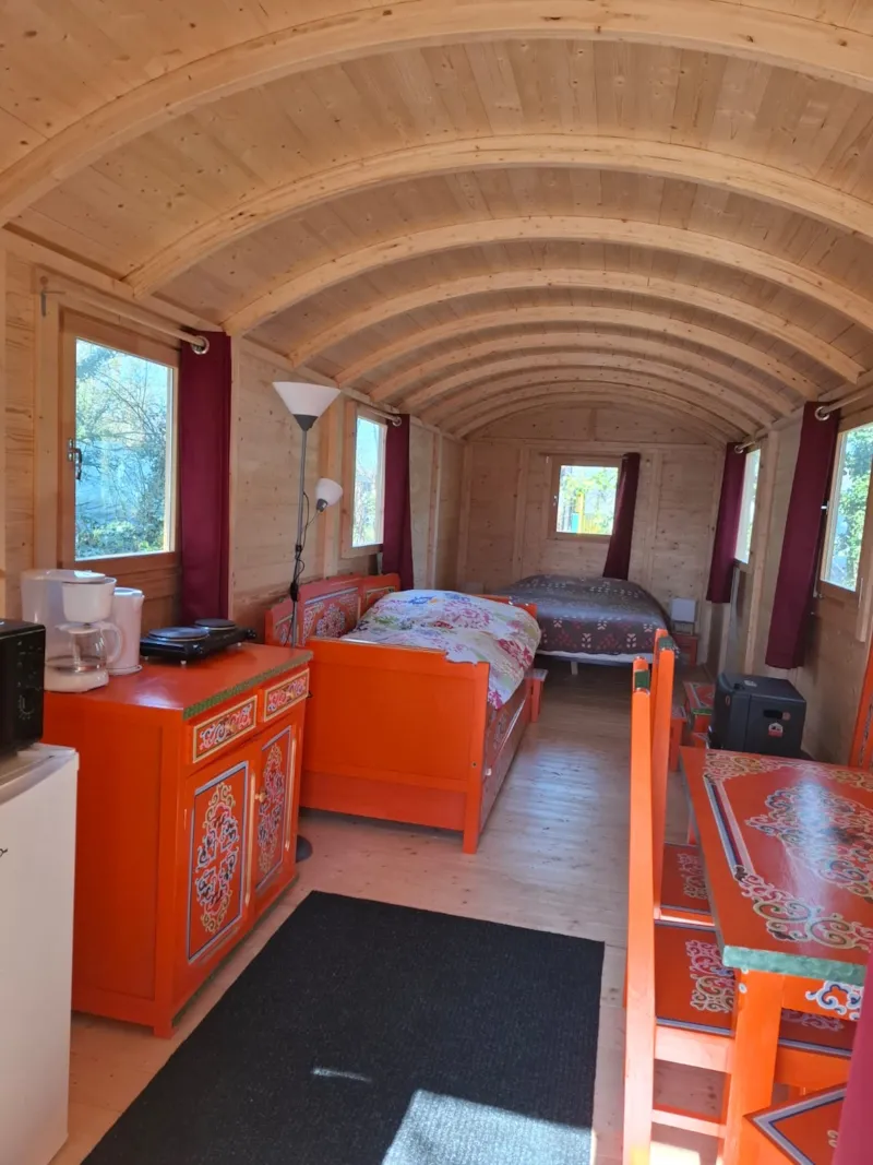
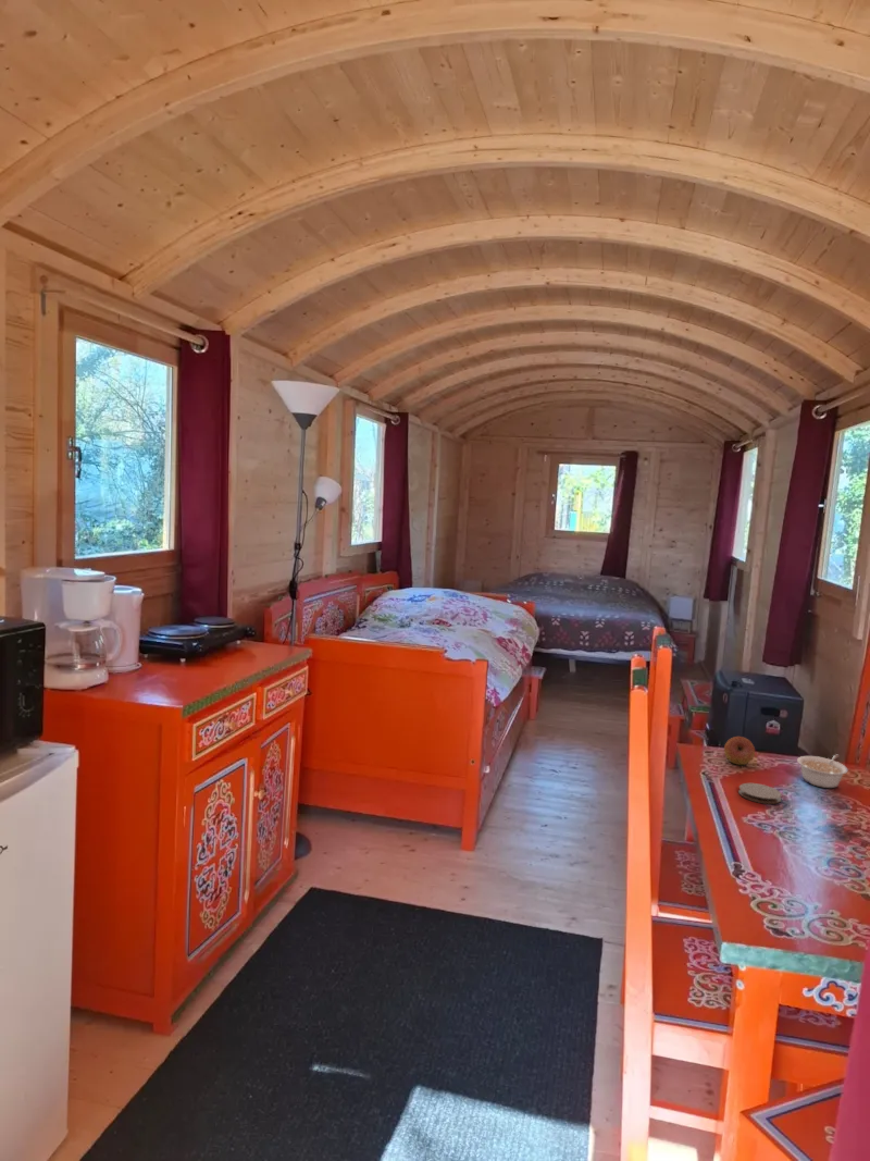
+ coaster [737,782,783,805]
+ legume [796,753,849,789]
+ fruit [723,736,756,766]
